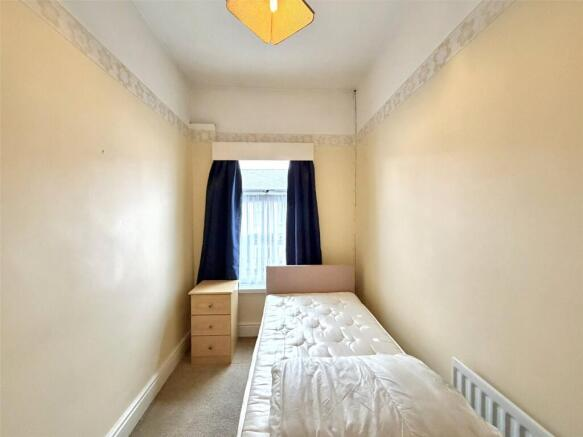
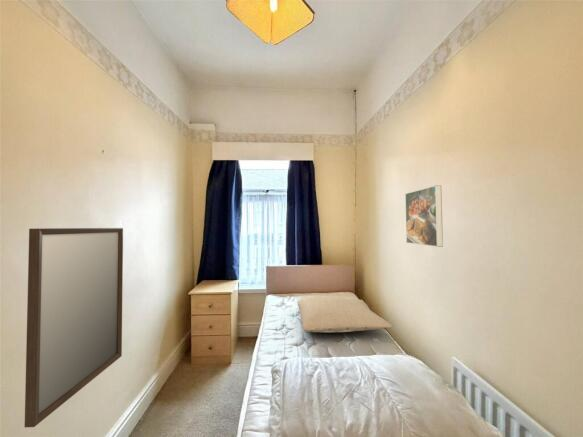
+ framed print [404,184,444,248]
+ home mirror [24,227,124,428]
+ pillow [296,295,393,333]
